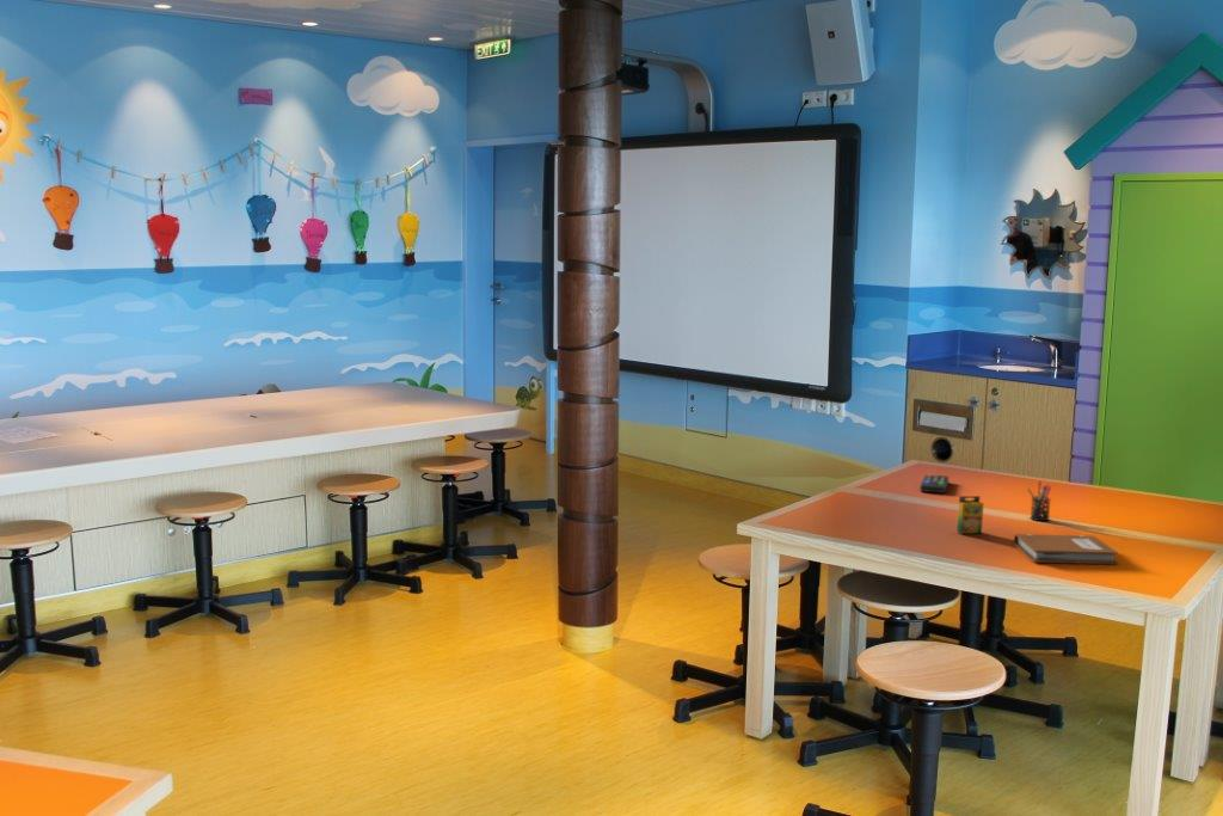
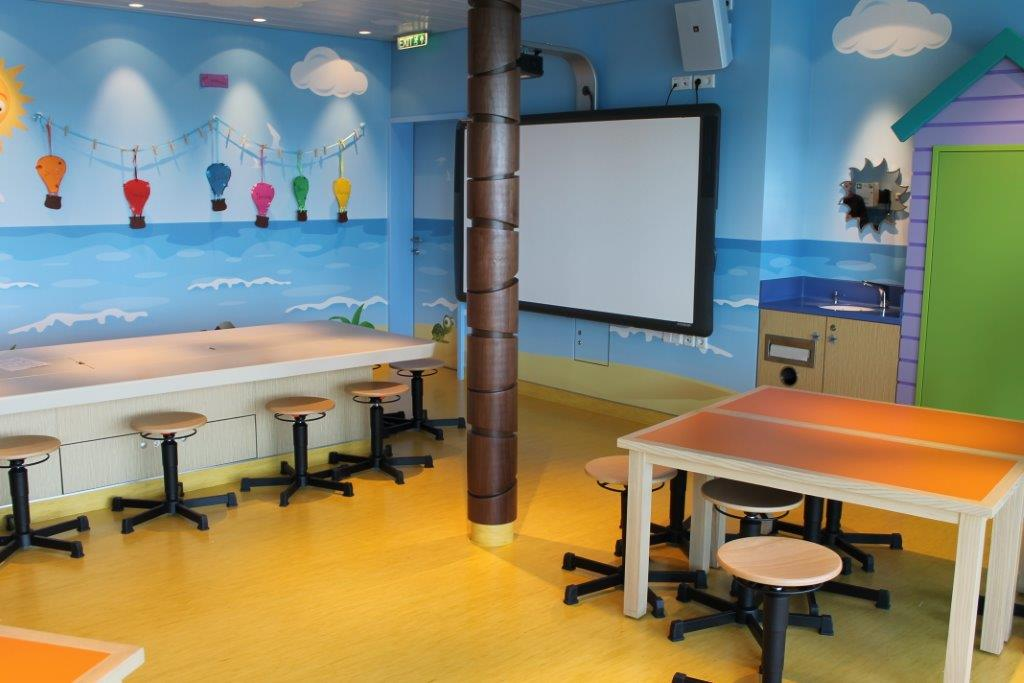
- crayon box [955,495,984,535]
- remote control [918,473,949,495]
- notebook [1013,533,1119,565]
- pen holder [1026,480,1052,522]
